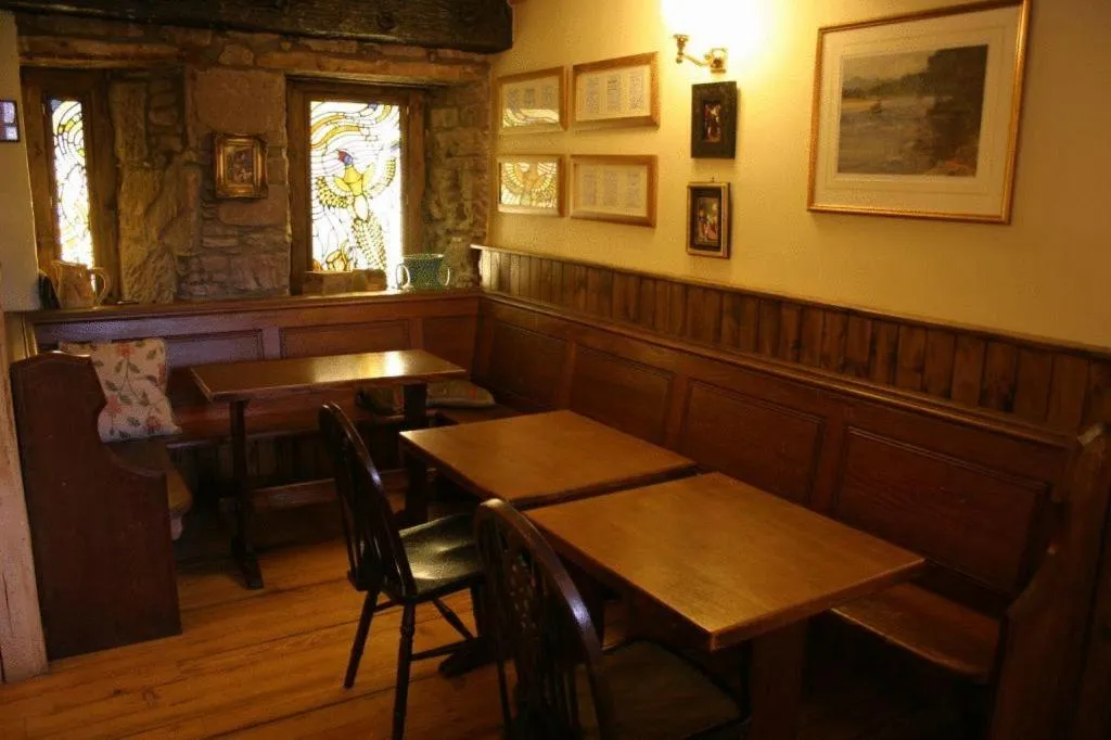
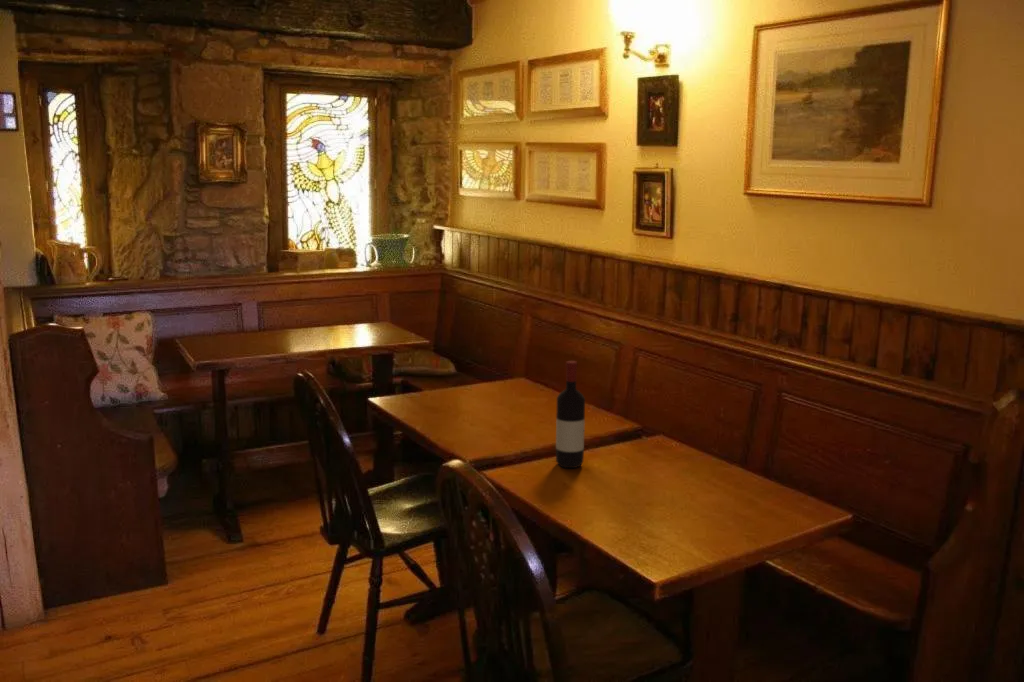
+ wine bottle [555,360,586,469]
